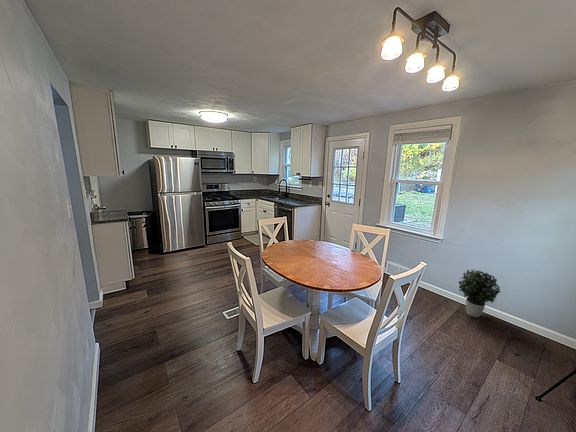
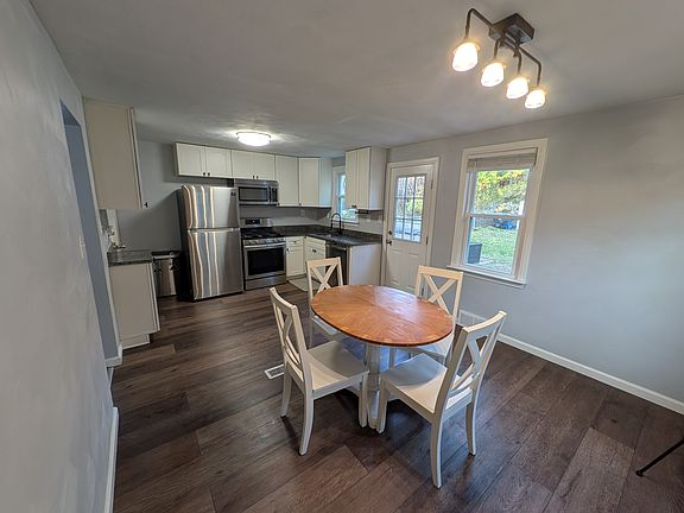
- potted plant [458,269,502,318]
